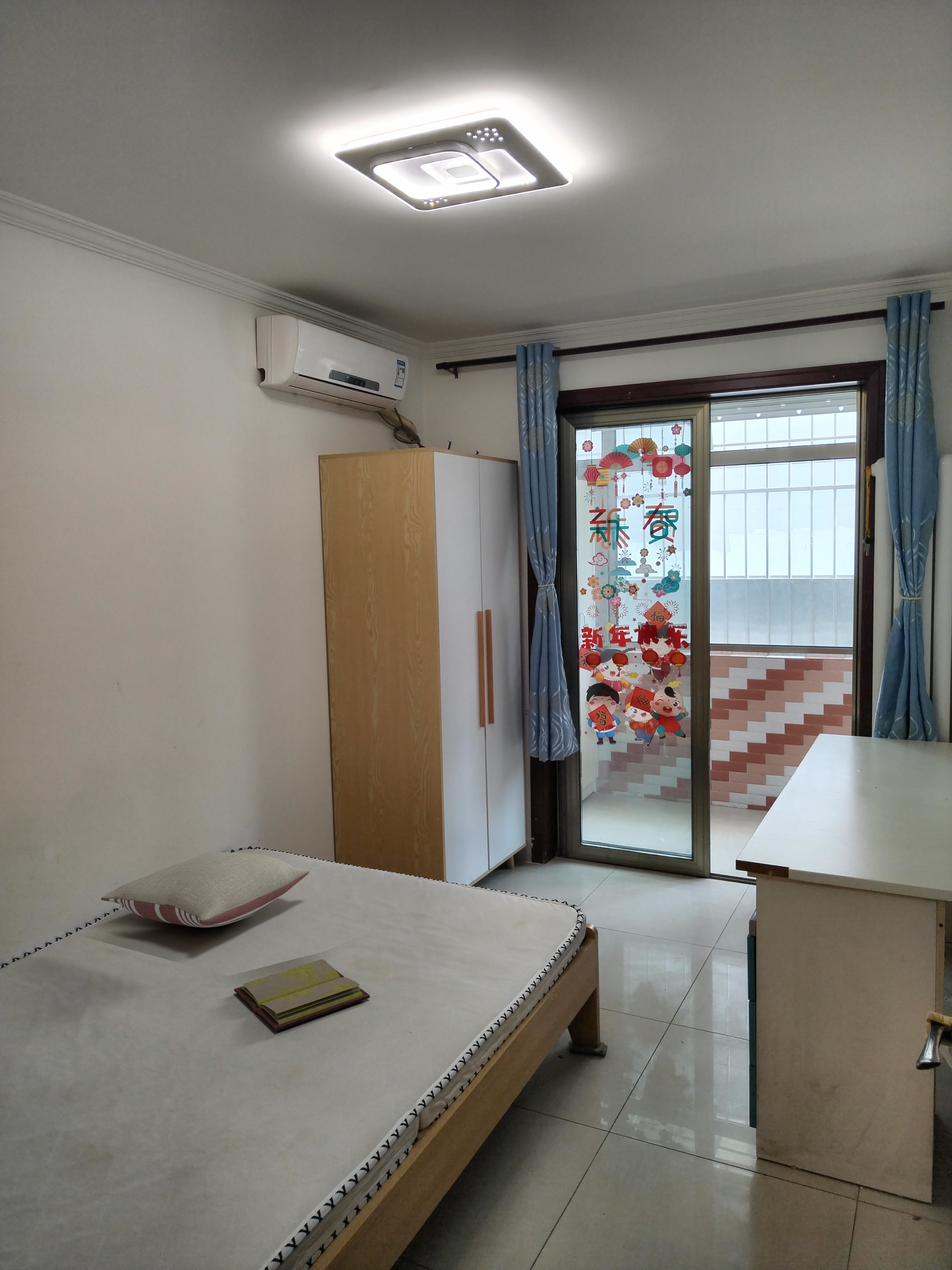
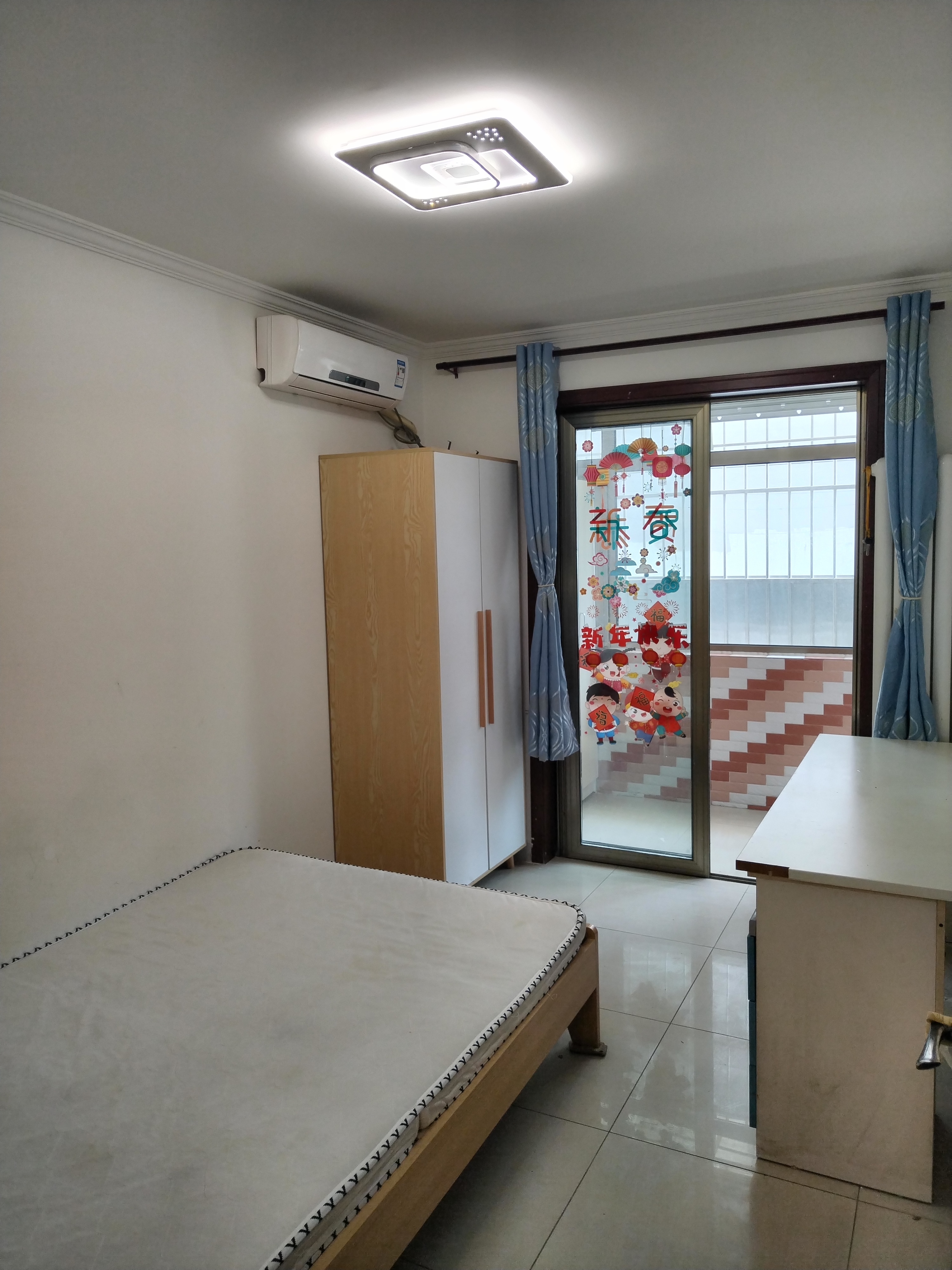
- pillow [101,852,310,928]
- diary [234,959,370,1031]
